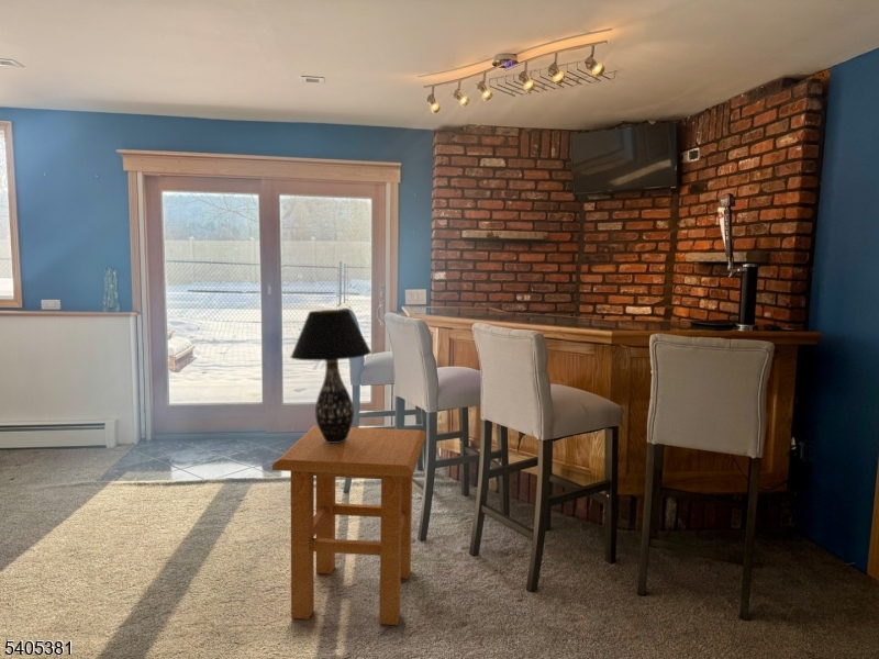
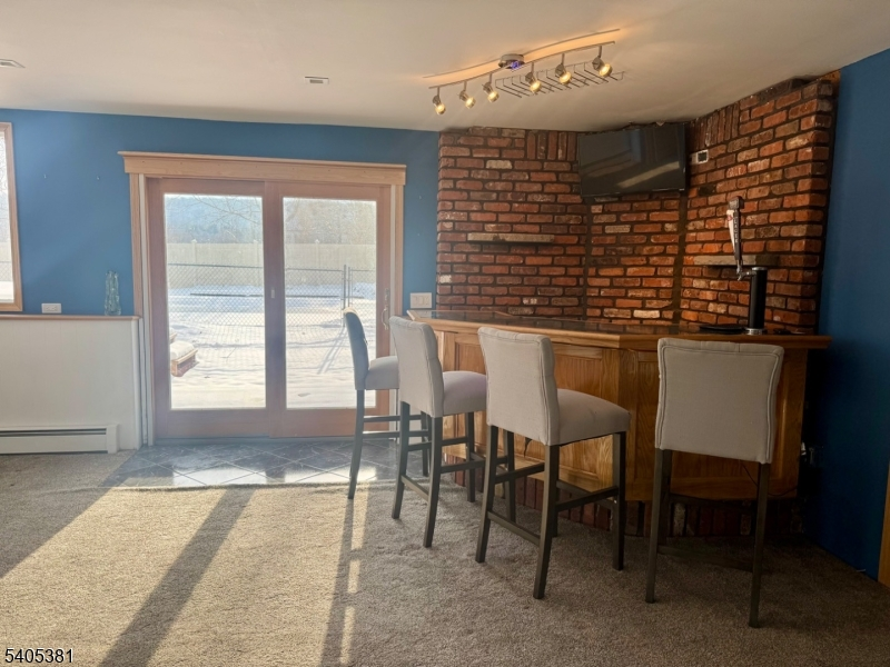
- side table [271,425,427,626]
- table lamp [290,309,372,443]
